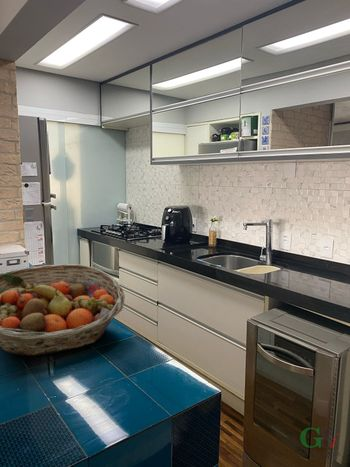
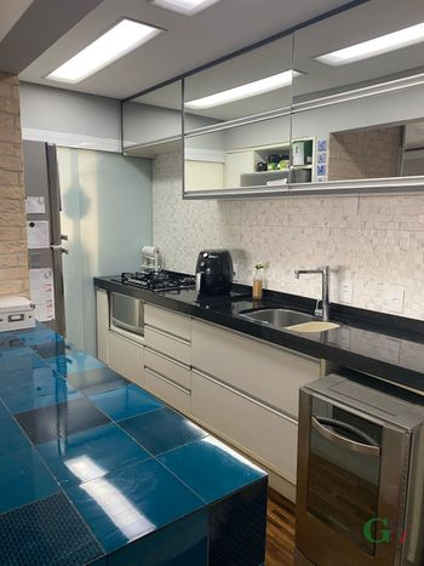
- fruit basket [0,263,126,357]
